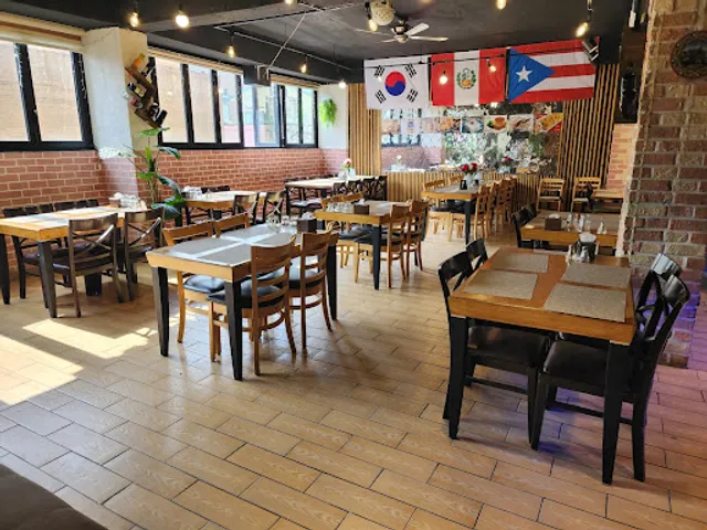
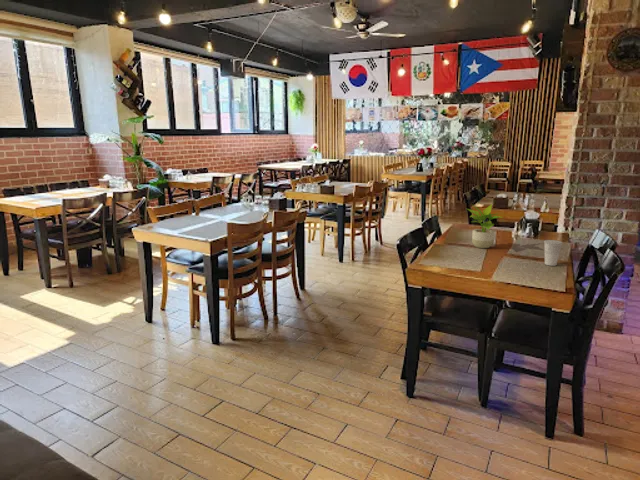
+ cup [543,239,564,267]
+ potted plant [467,203,502,249]
